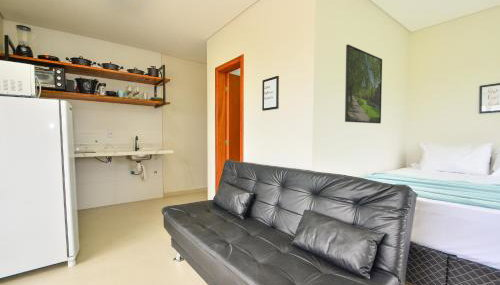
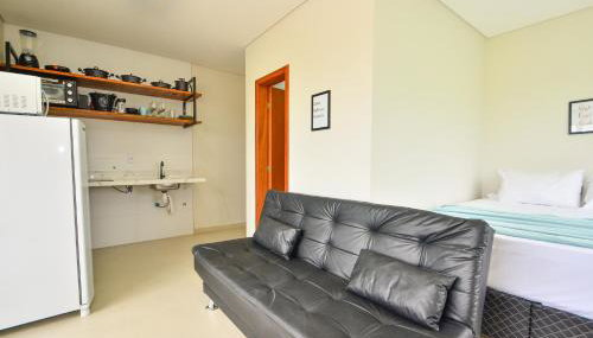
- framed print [344,44,383,124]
